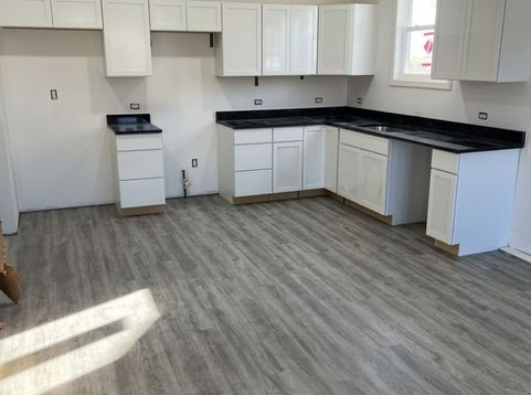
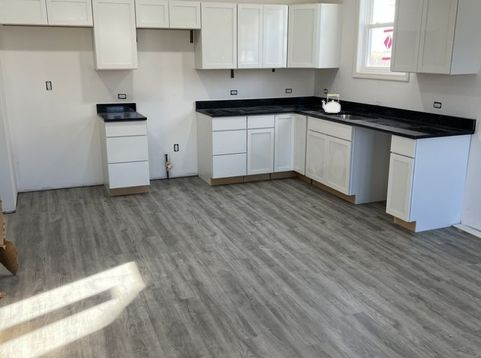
+ kettle [322,93,341,114]
